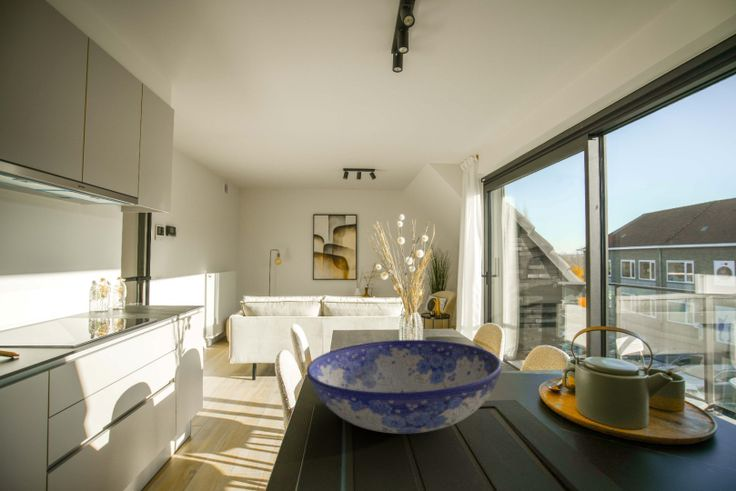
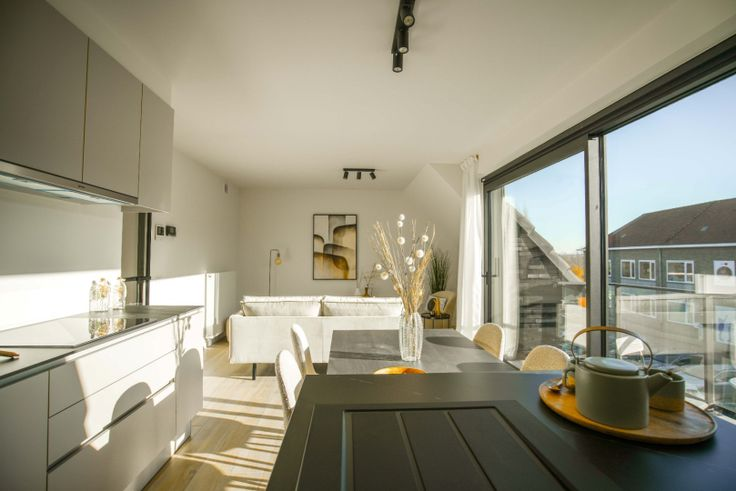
- ceramic bowl [306,339,503,435]
